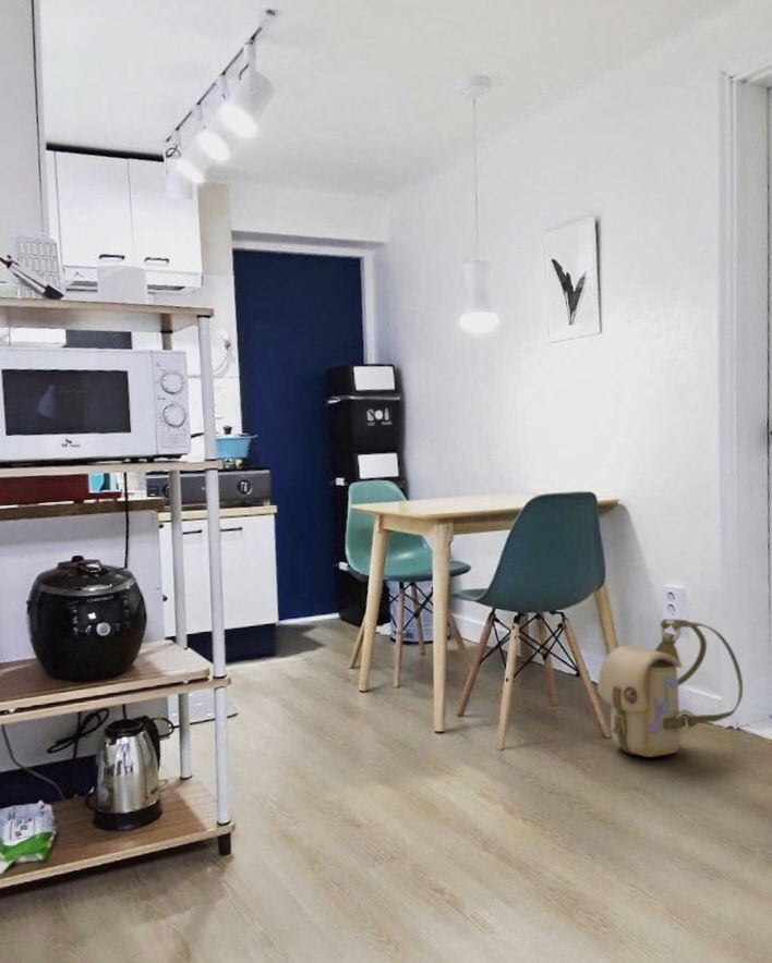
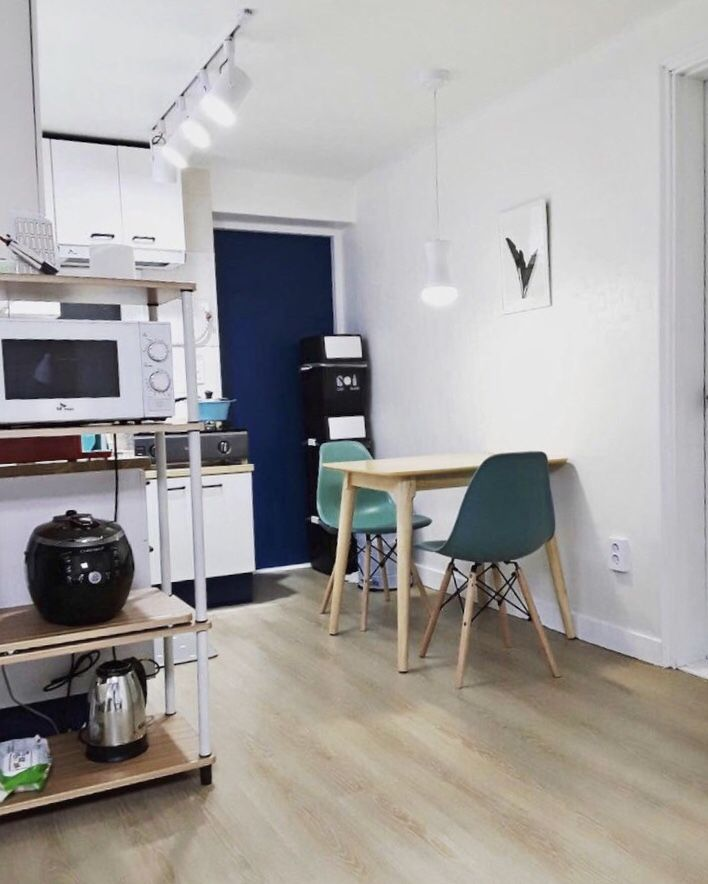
- backpack [596,618,744,758]
